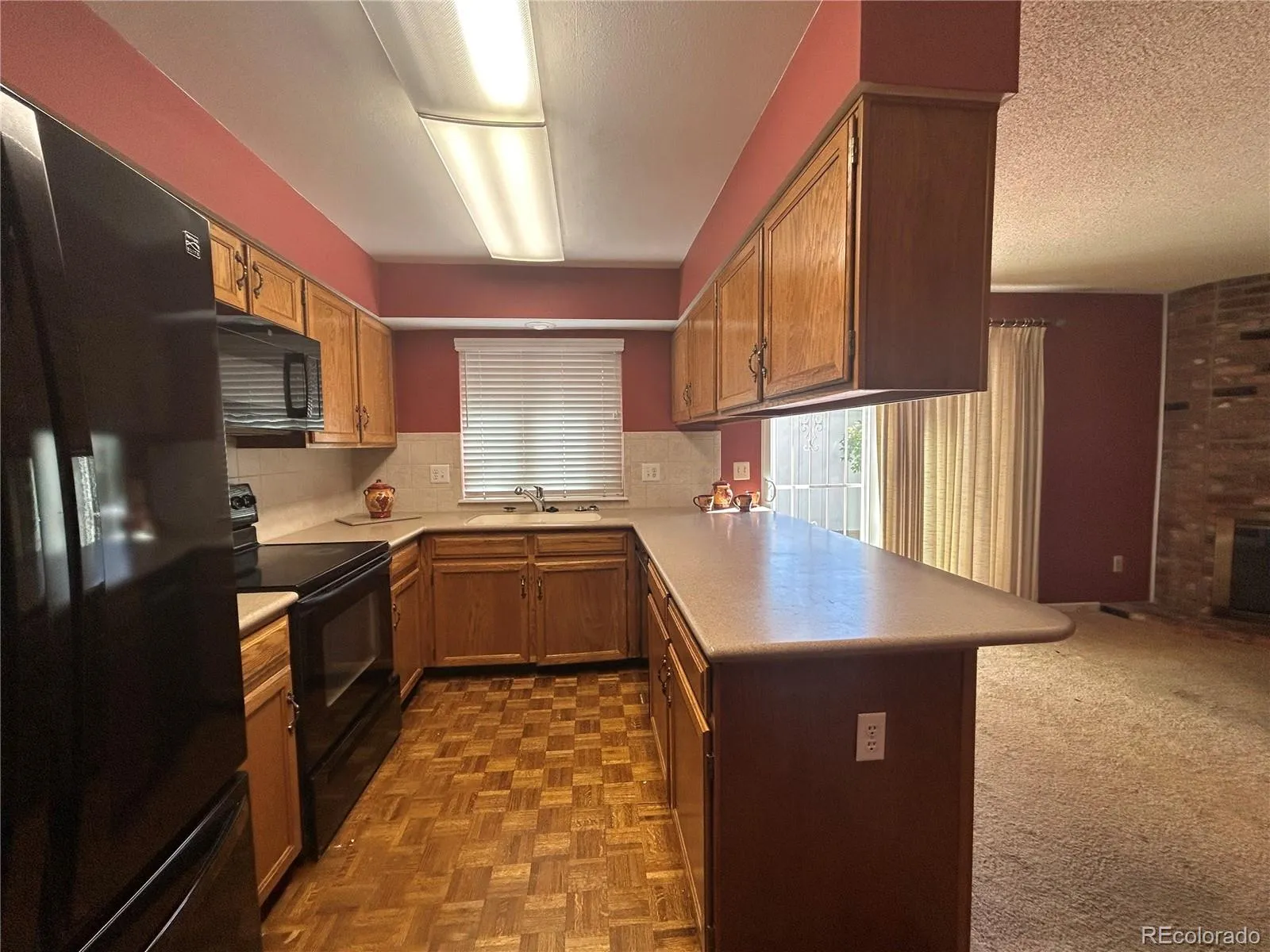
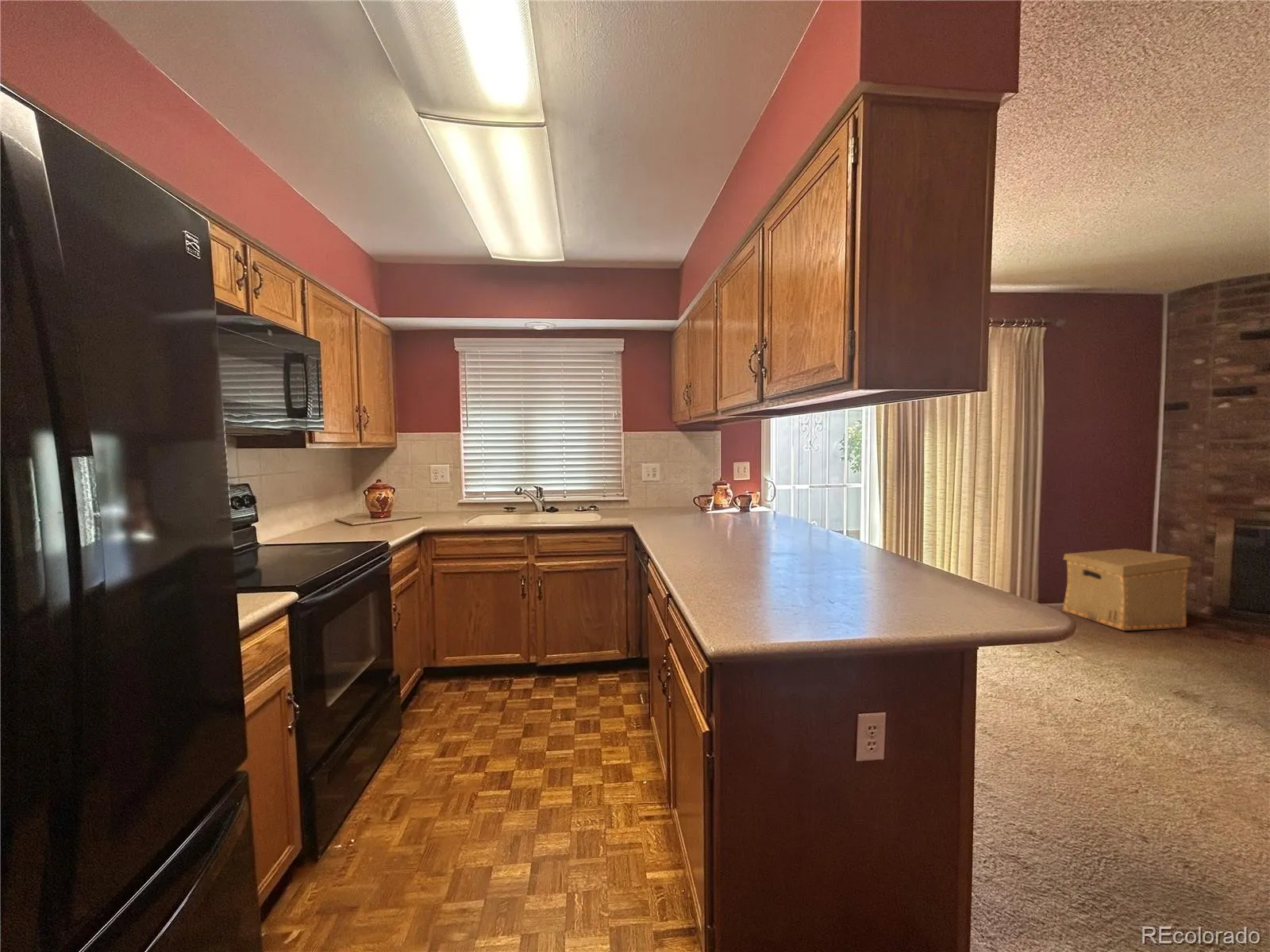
+ cardboard box [1062,548,1192,631]
